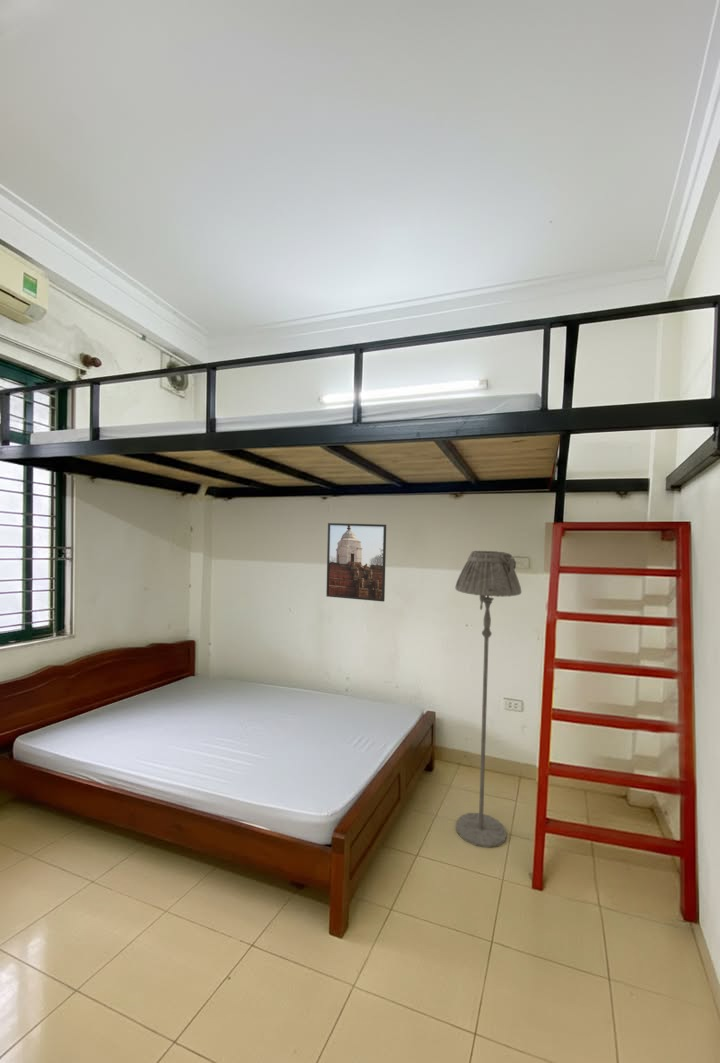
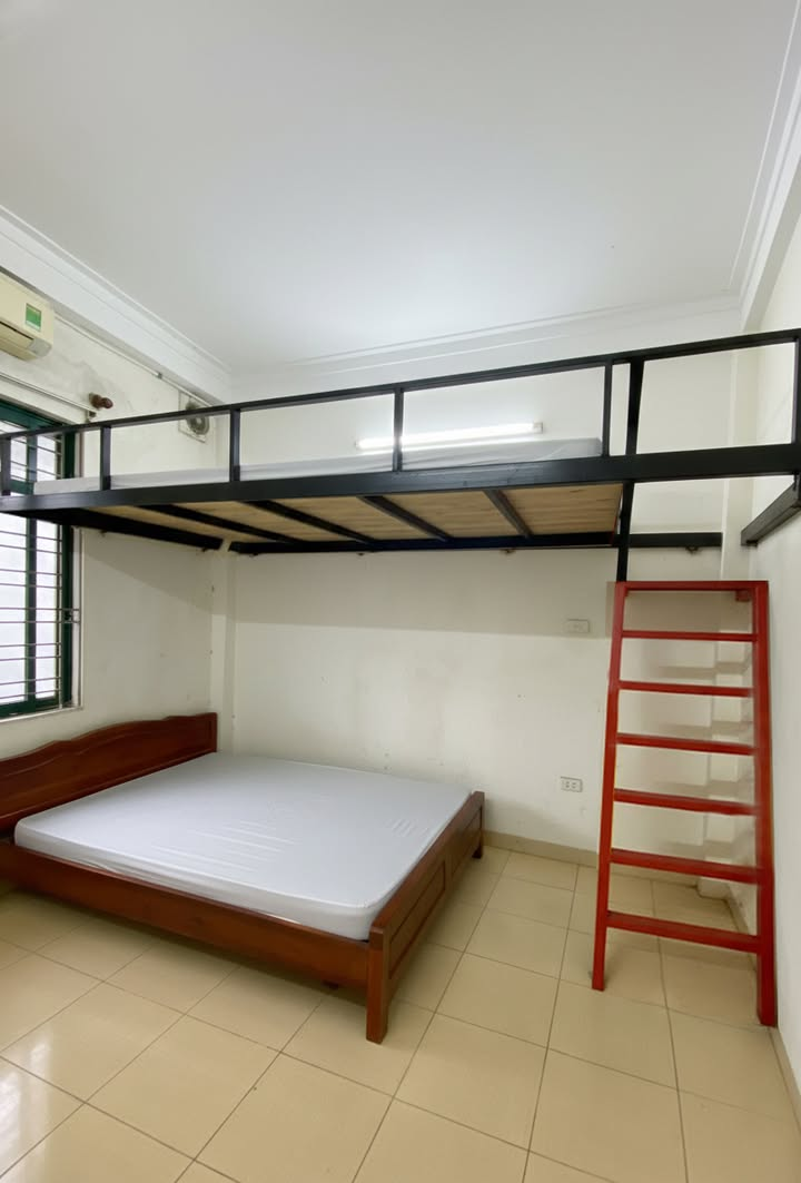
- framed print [325,522,387,602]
- floor lamp [454,550,523,849]
